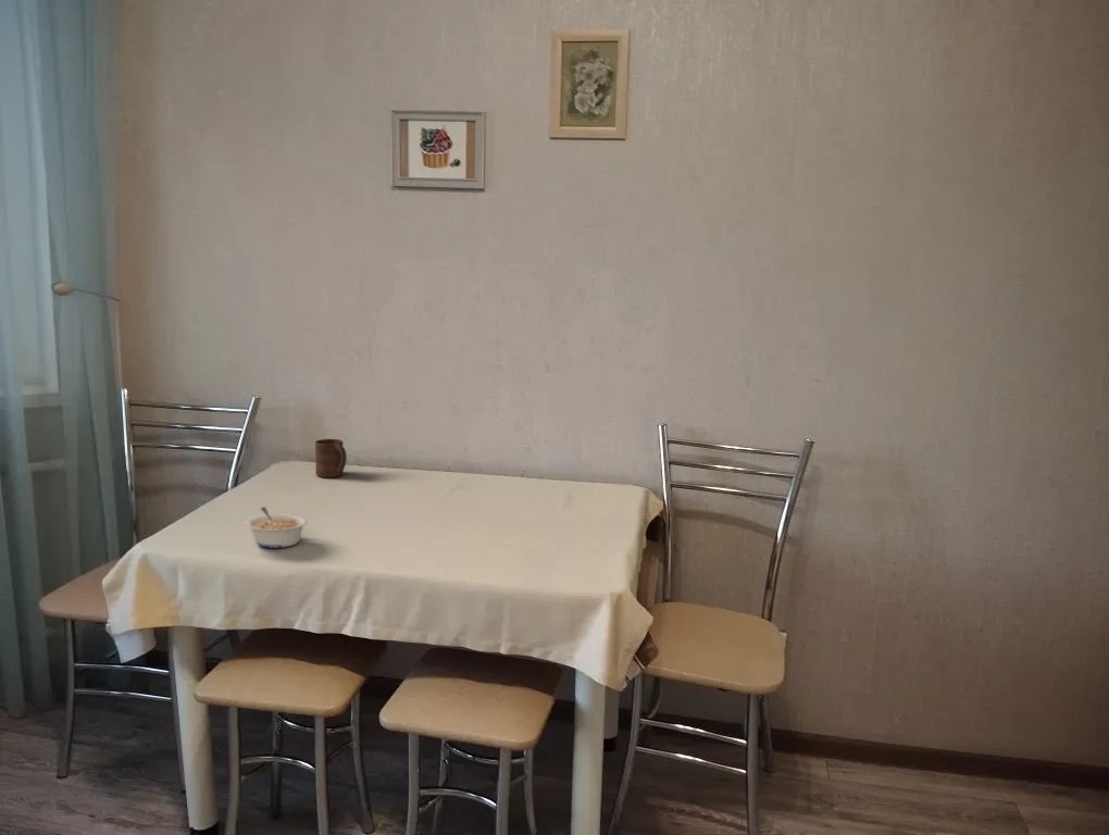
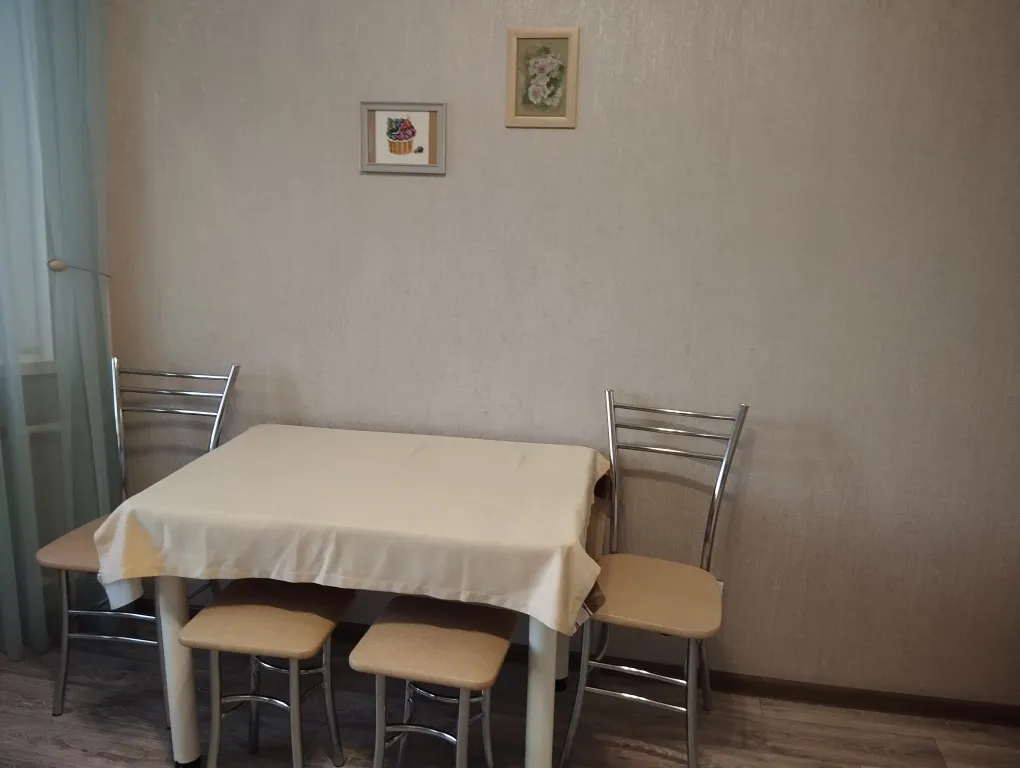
- legume [245,506,309,549]
- cup [314,438,348,478]
